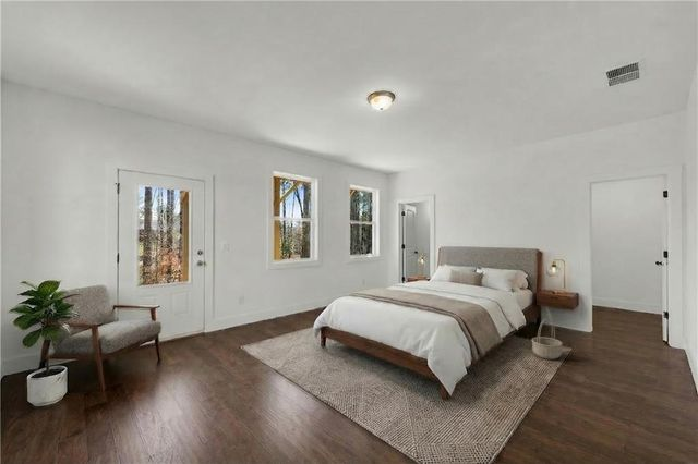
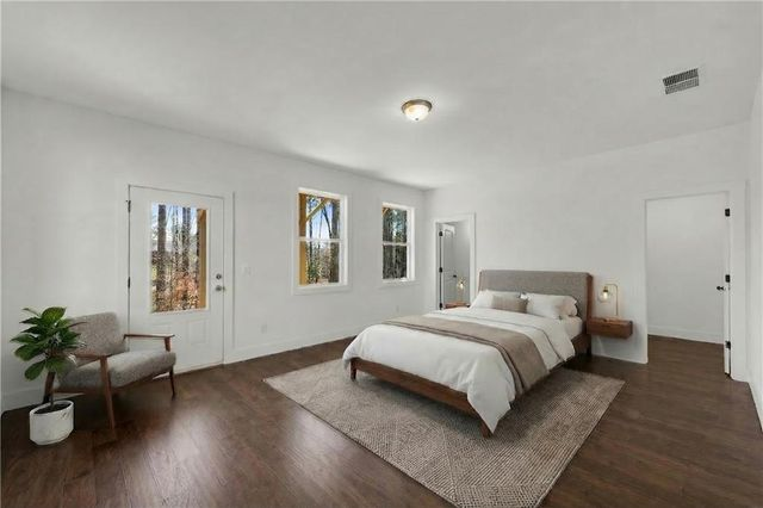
- basket [530,317,564,361]
